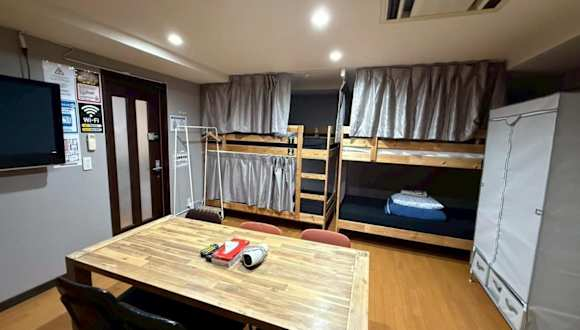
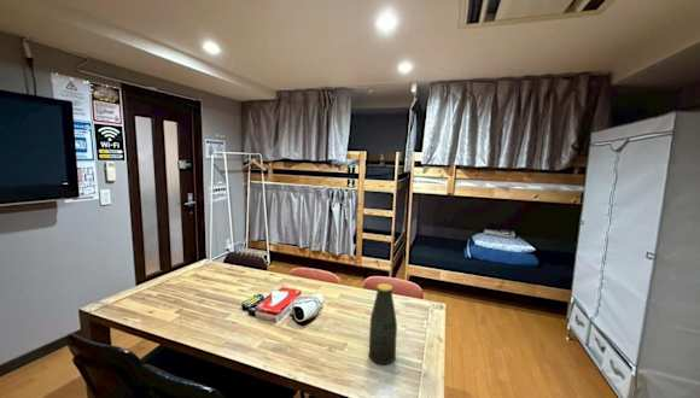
+ bottle [368,282,398,365]
